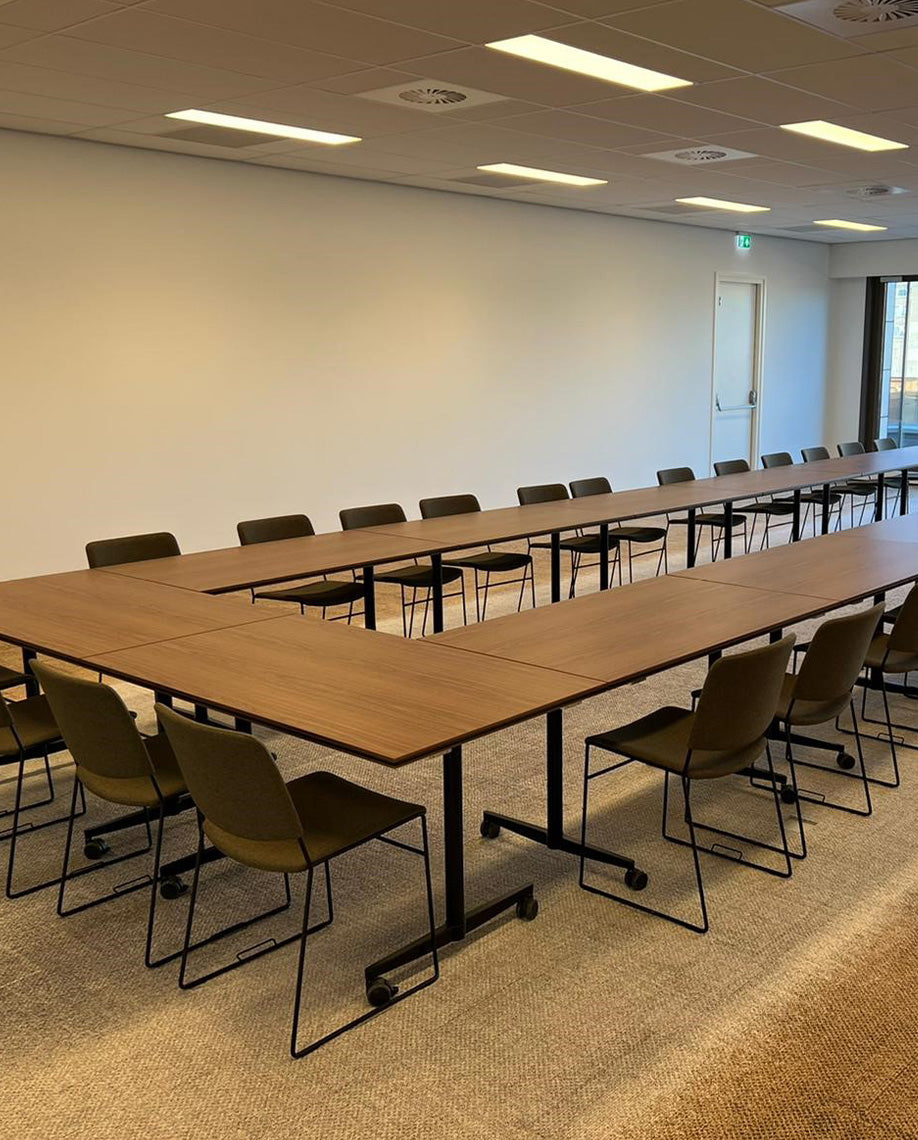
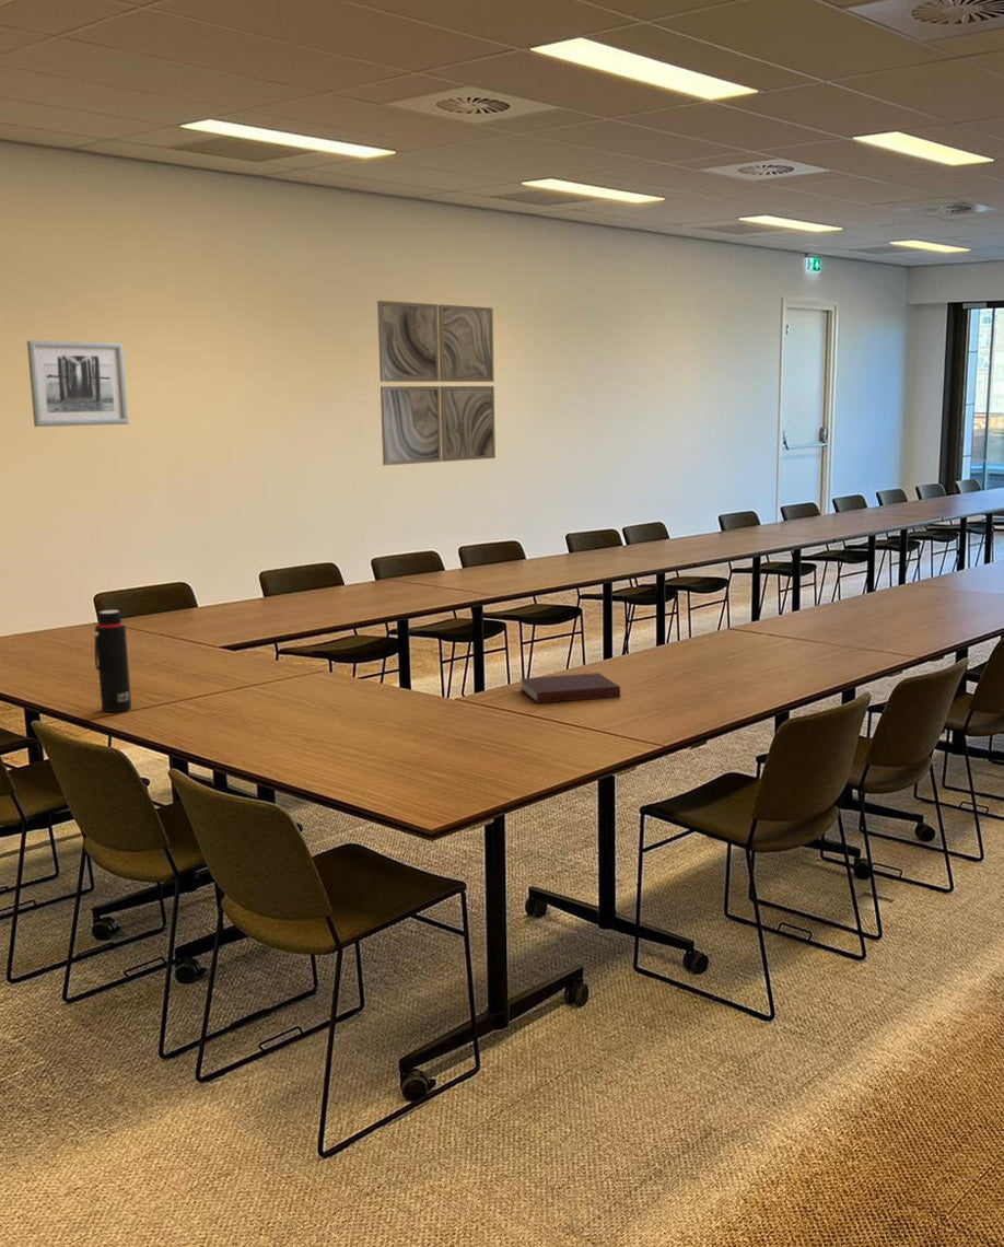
+ wall art [376,300,497,466]
+ water bottle [93,609,132,713]
+ notebook [518,672,621,704]
+ wall art [26,340,129,428]
